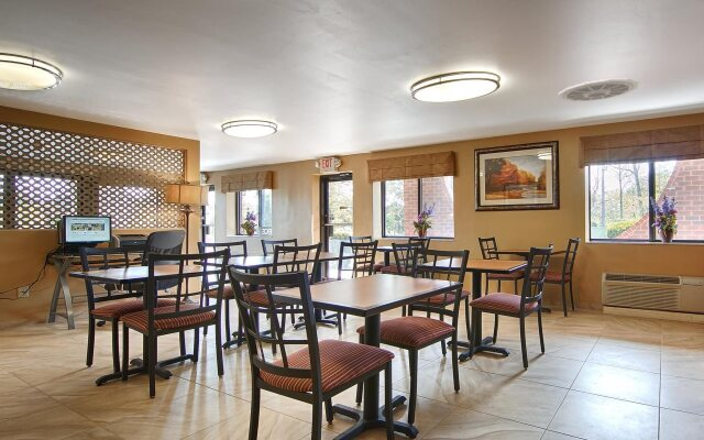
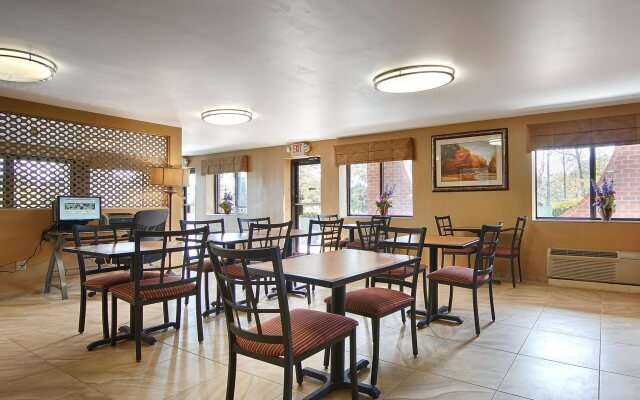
- ceiling vent [557,78,640,102]
